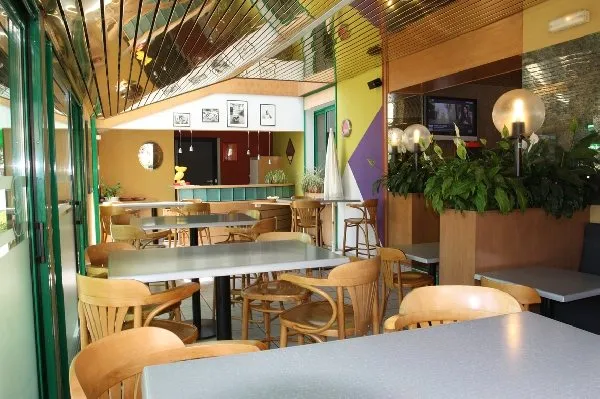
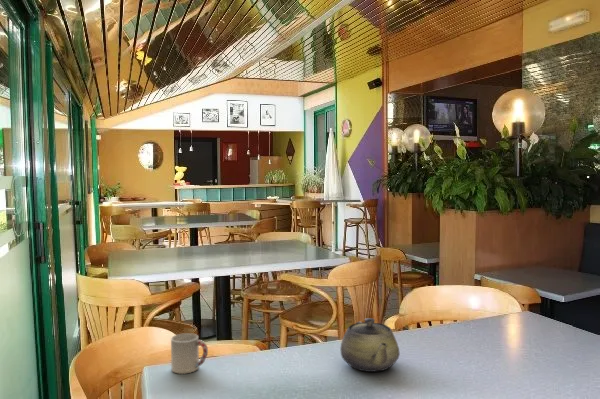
+ cup [170,332,209,375]
+ teapot [339,317,401,373]
